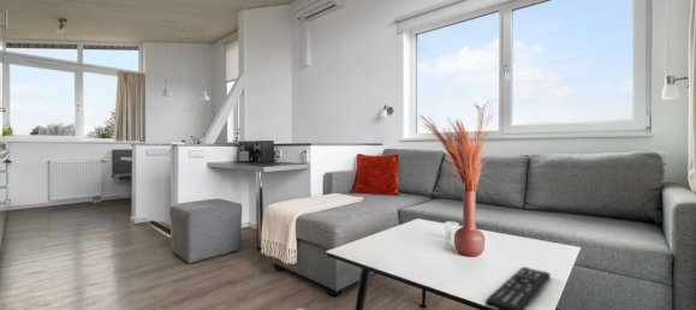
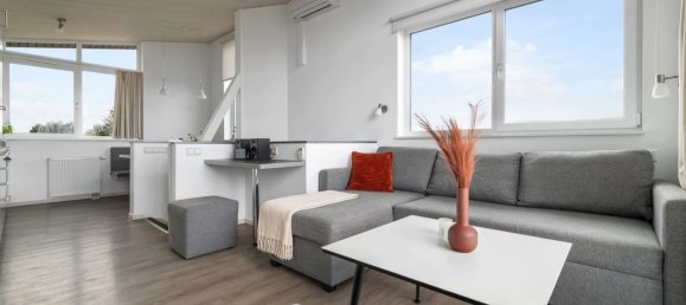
- remote control [484,266,552,310]
